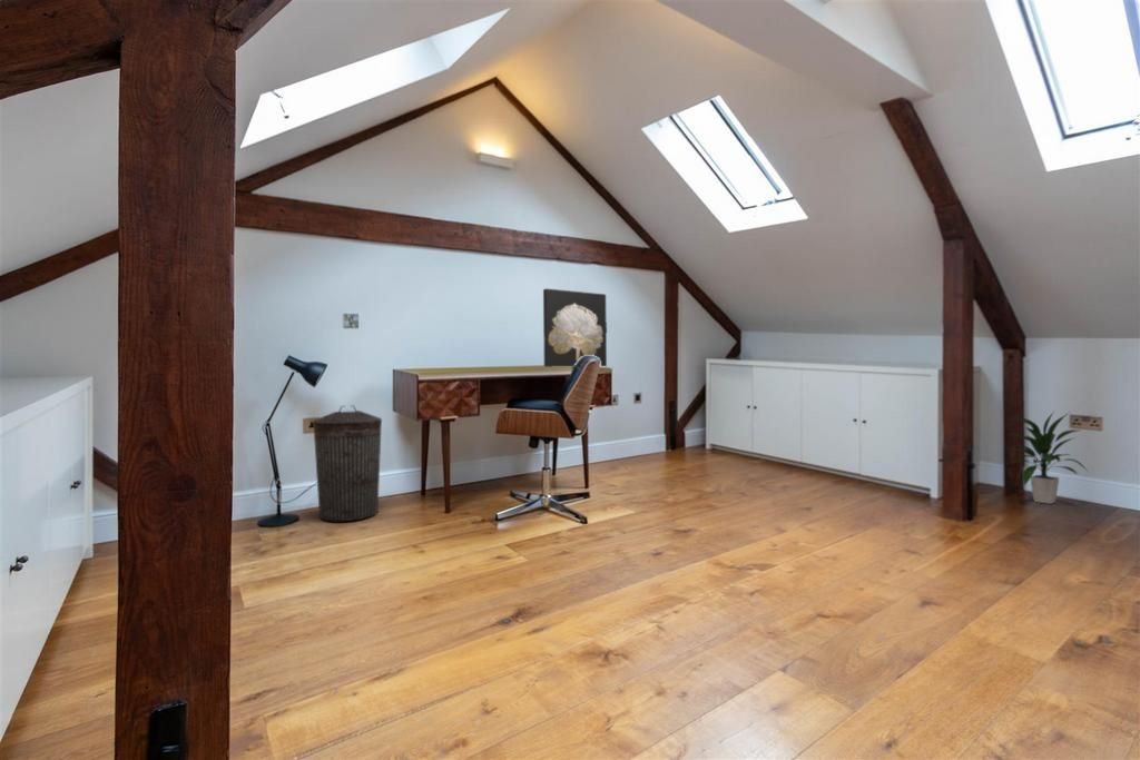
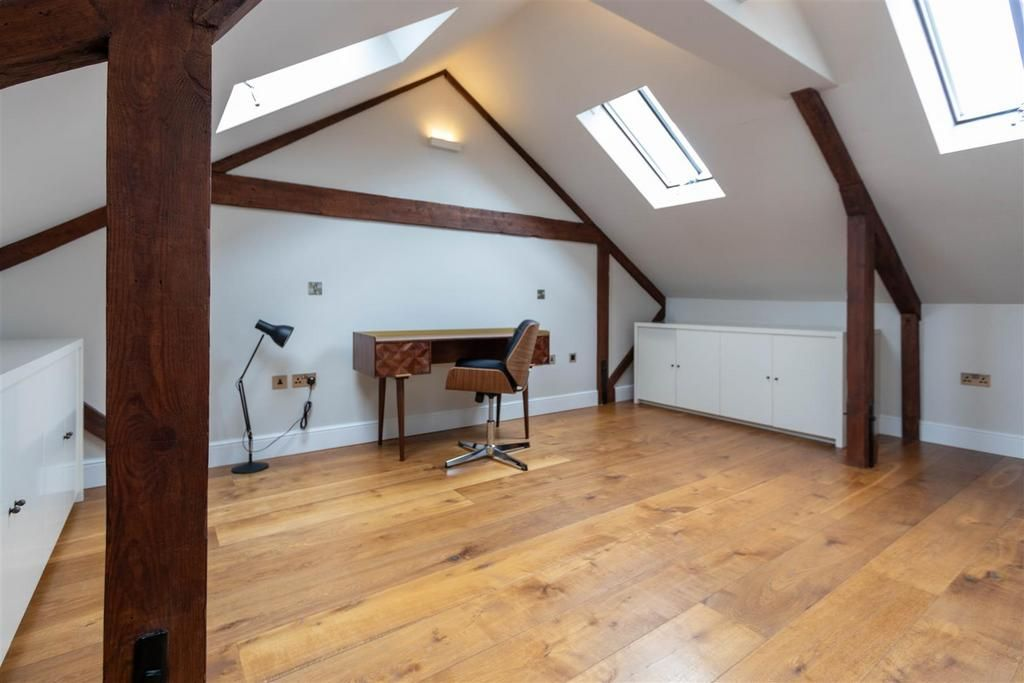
- trash can [312,405,383,522]
- wall art [542,287,608,368]
- indoor plant [1005,408,1091,505]
